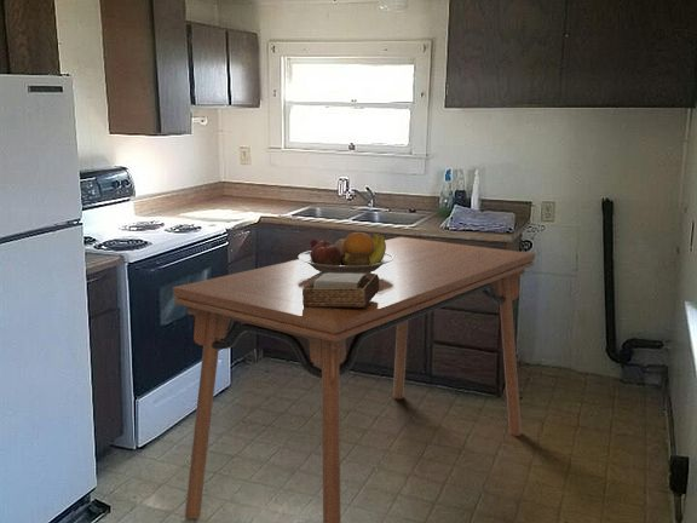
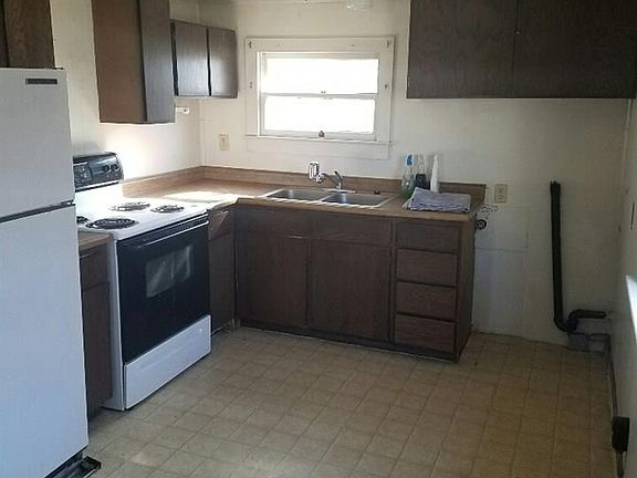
- napkin holder [303,272,379,308]
- fruit bowl [298,231,393,274]
- dining table [172,236,536,523]
